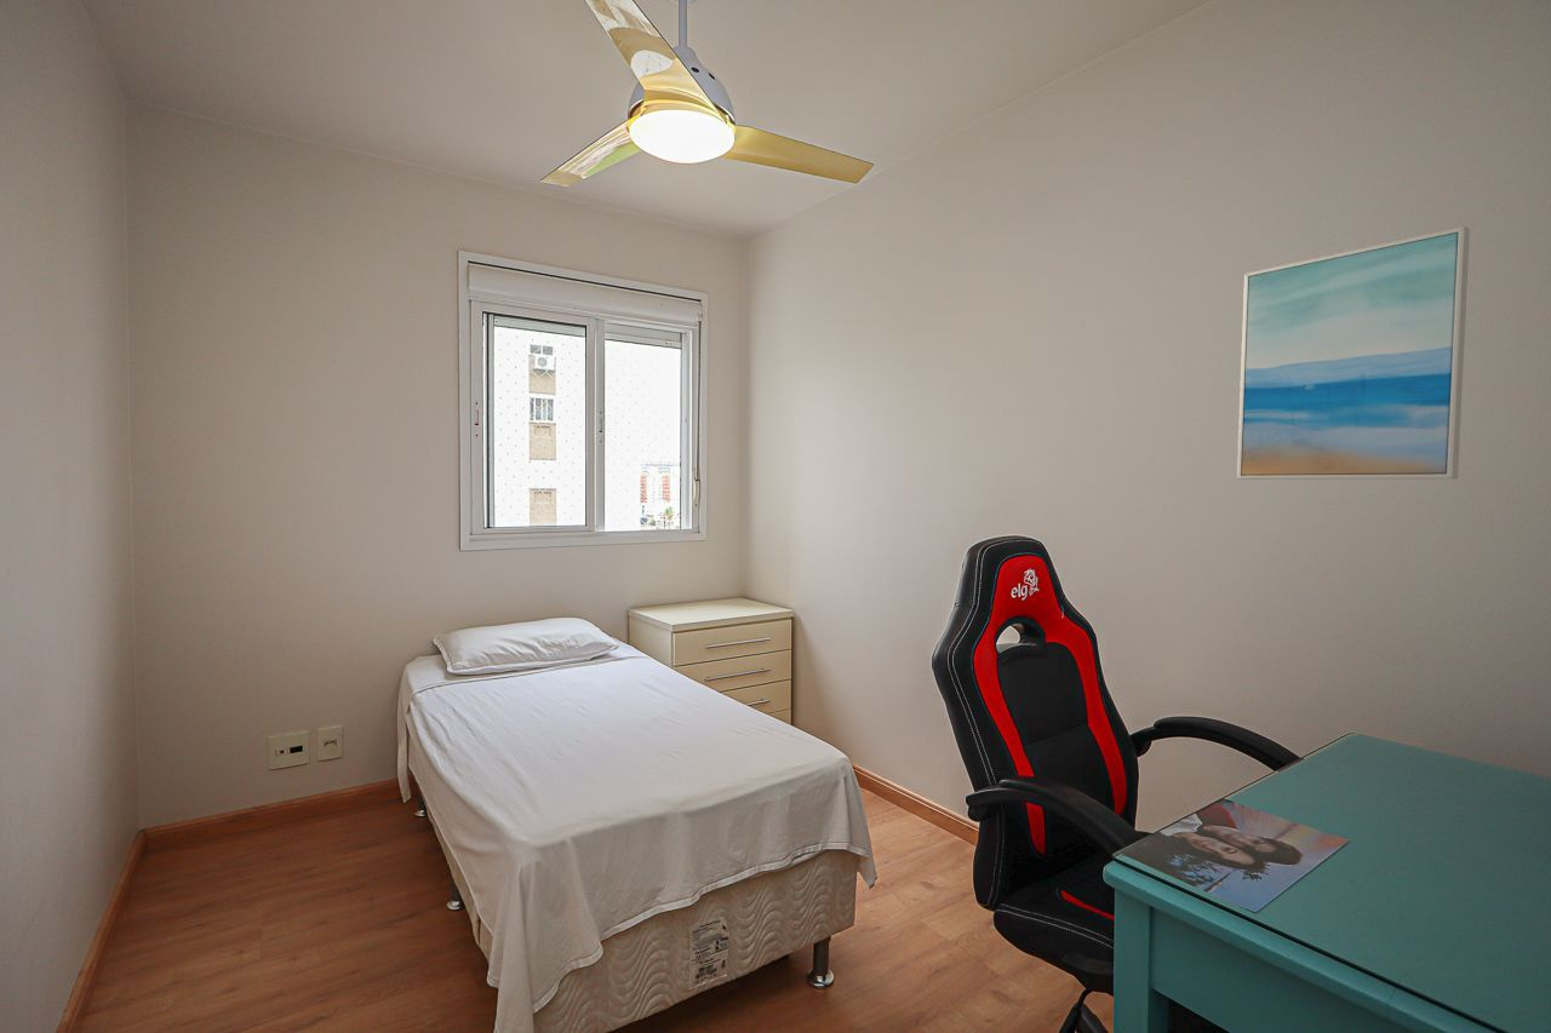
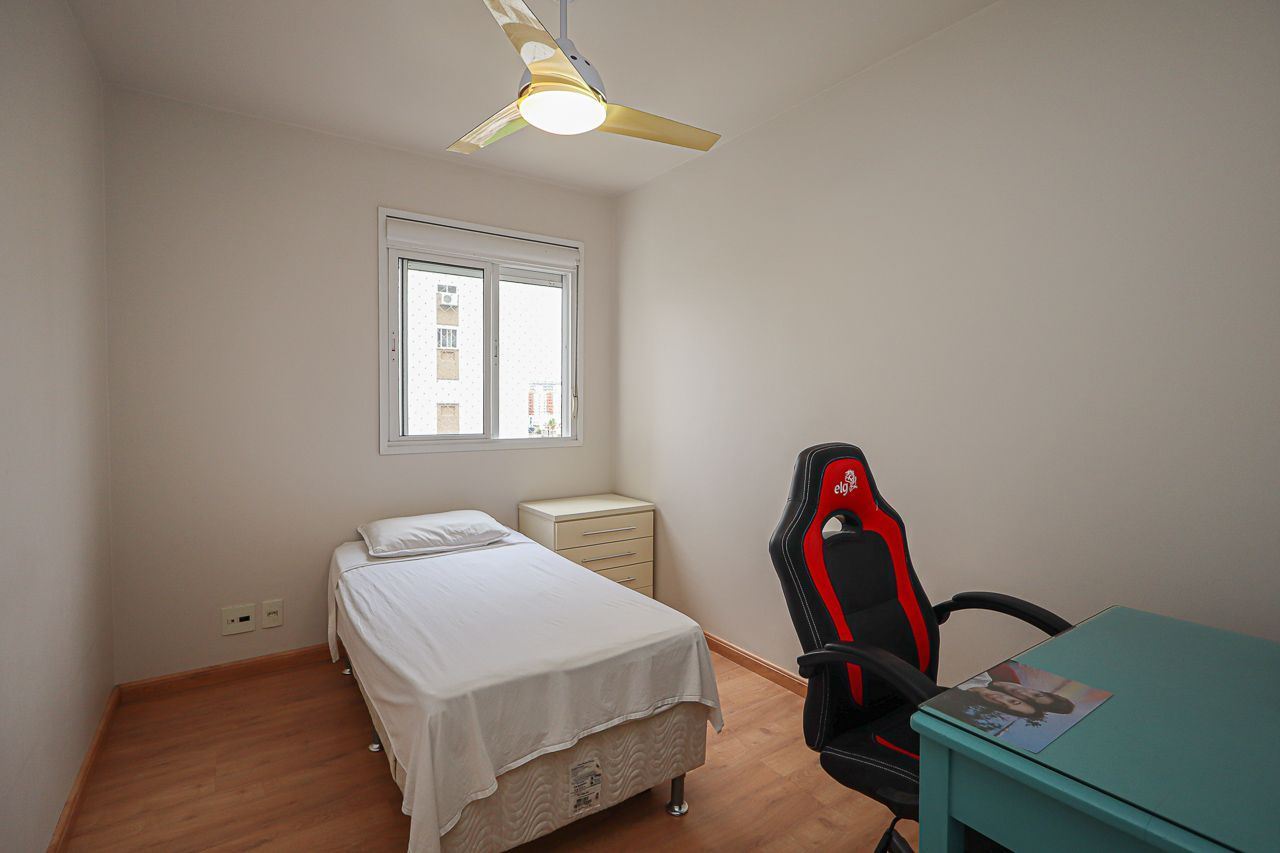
- wall art [1236,225,1471,481]
